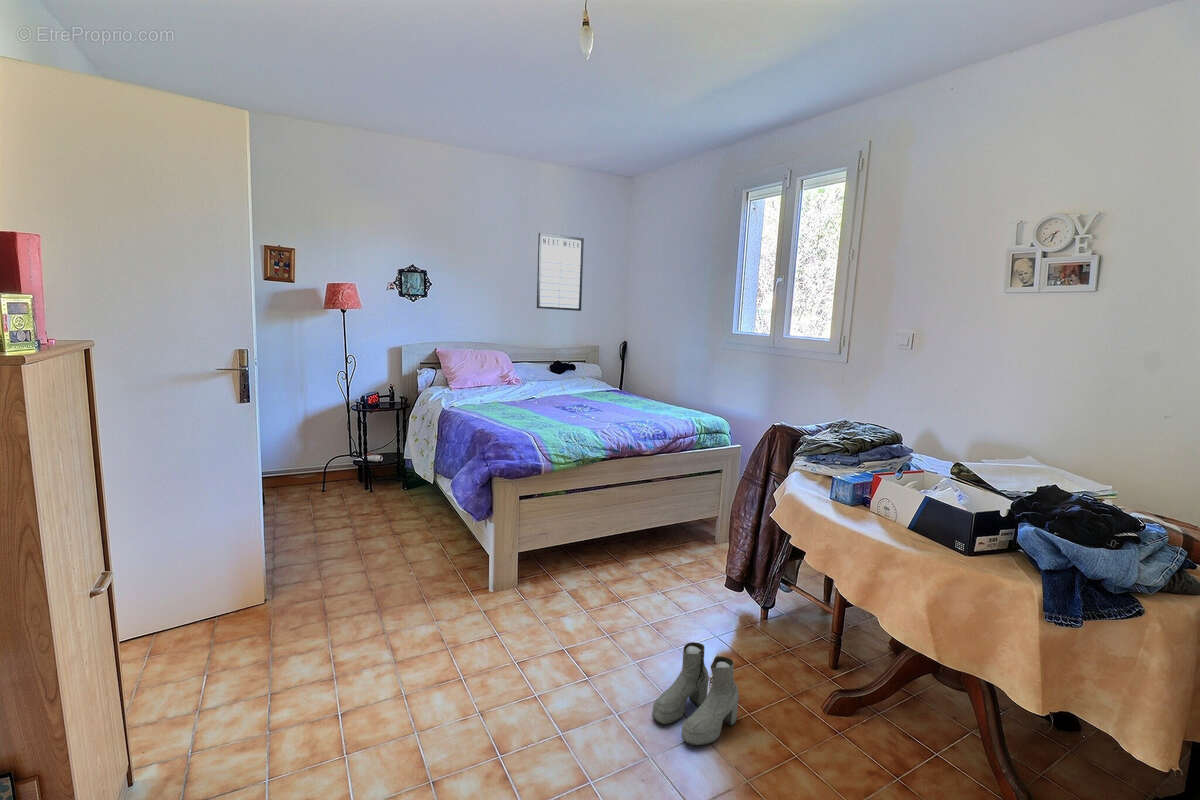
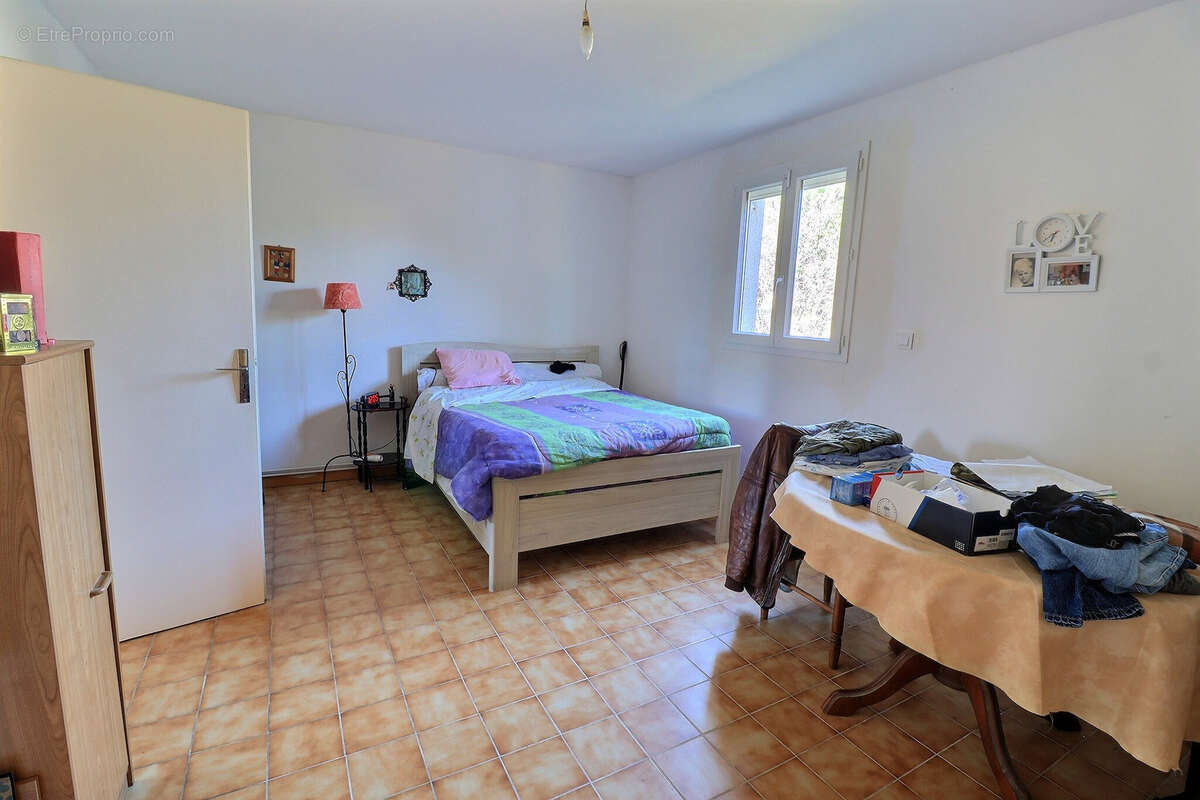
- boots [651,641,740,746]
- writing board [536,232,585,312]
